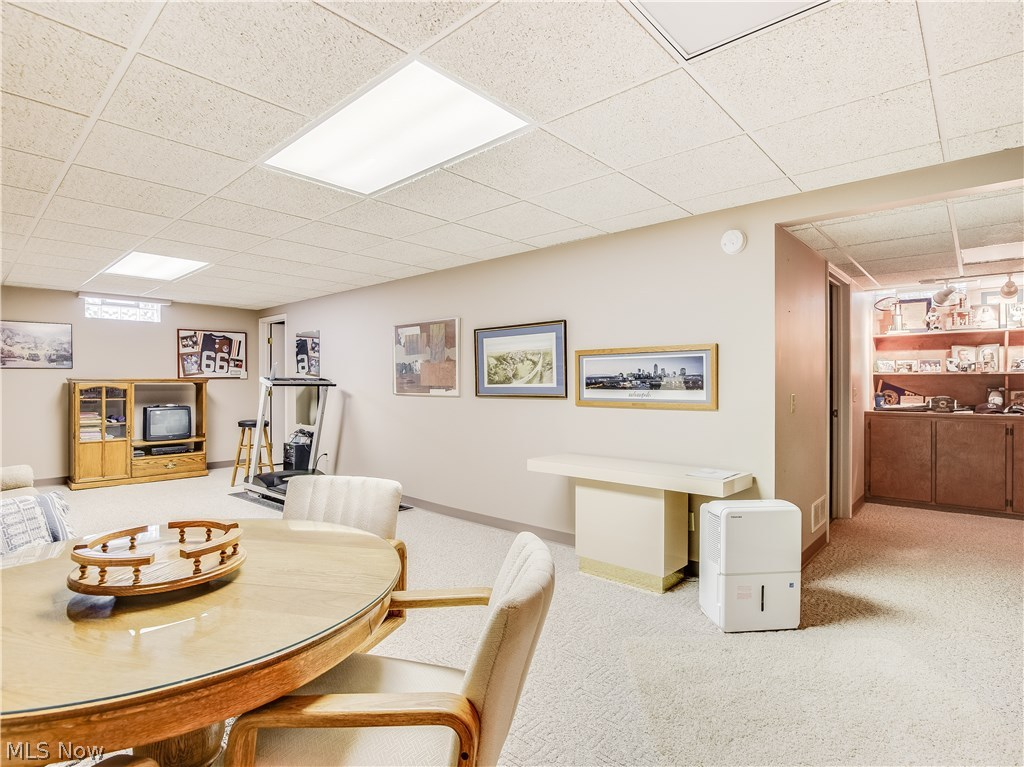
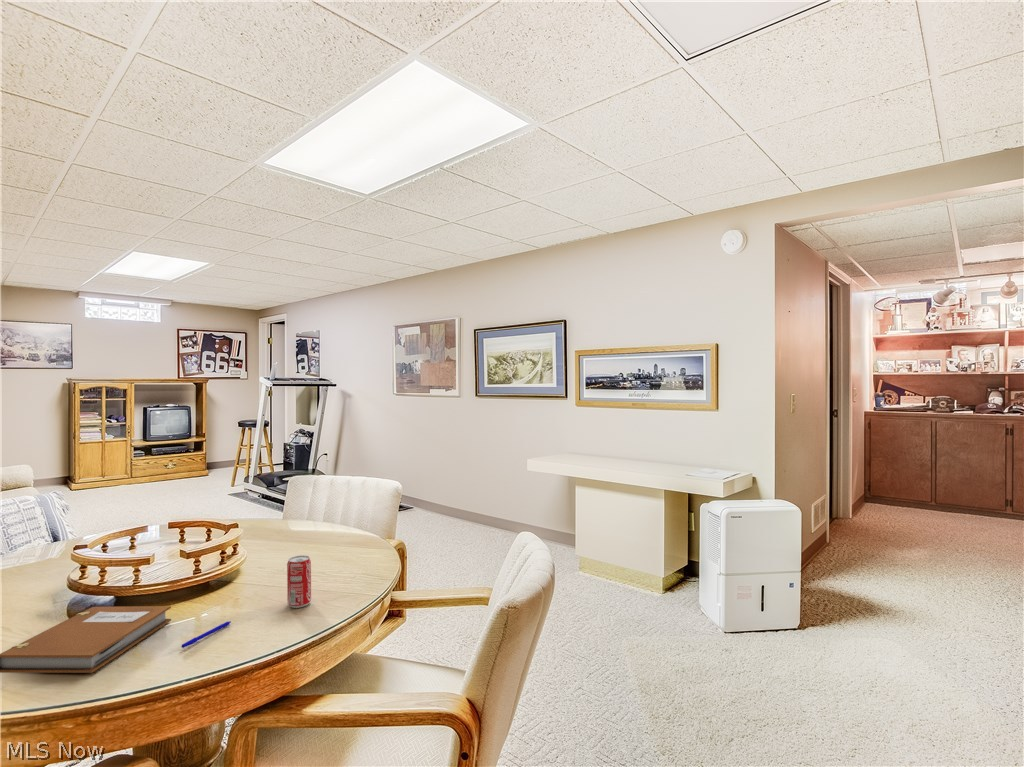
+ beverage can [286,554,312,609]
+ notebook [0,605,172,674]
+ pen [181,620,232,649]
